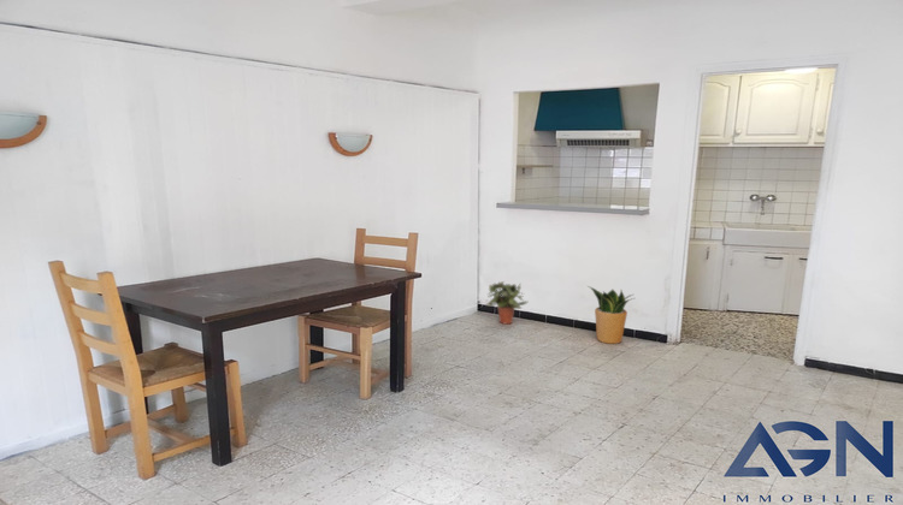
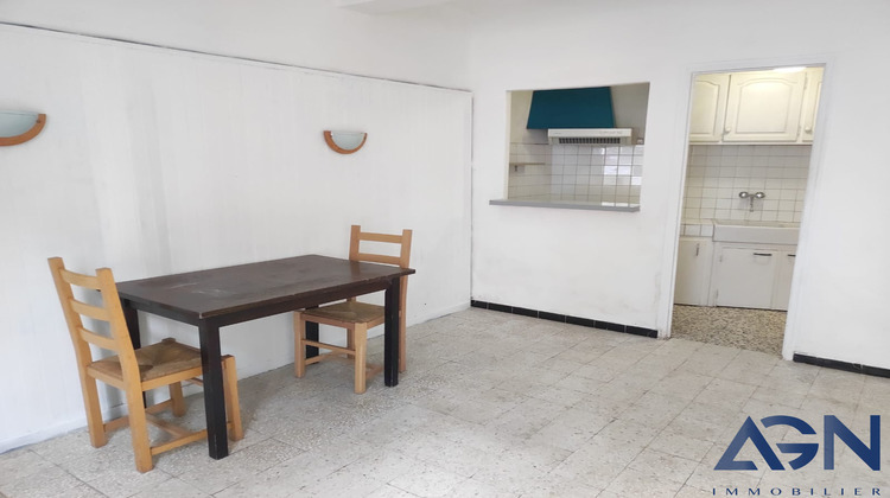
- potted plant [484,280,529,325]
- potted plant [588,285,635,345]
